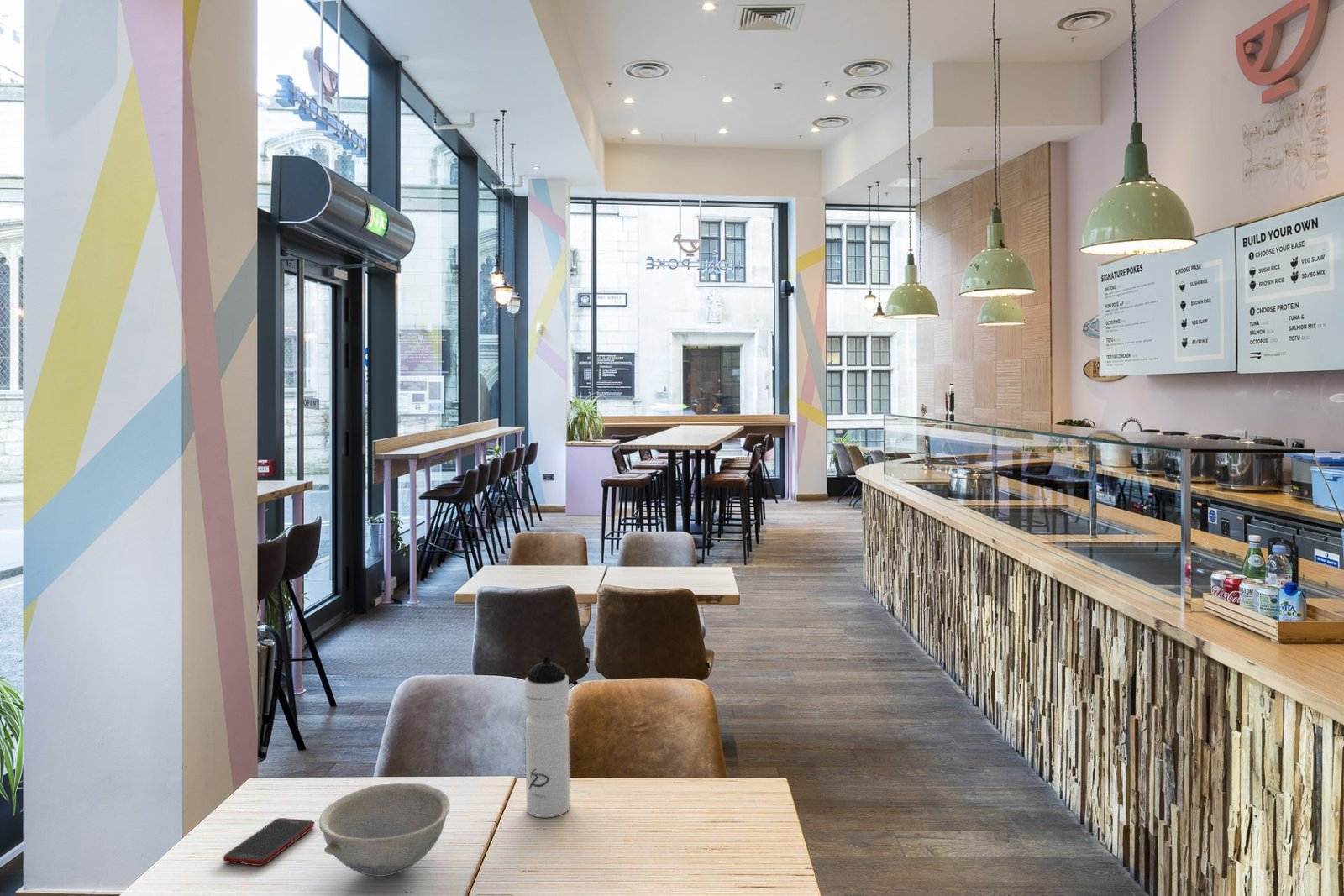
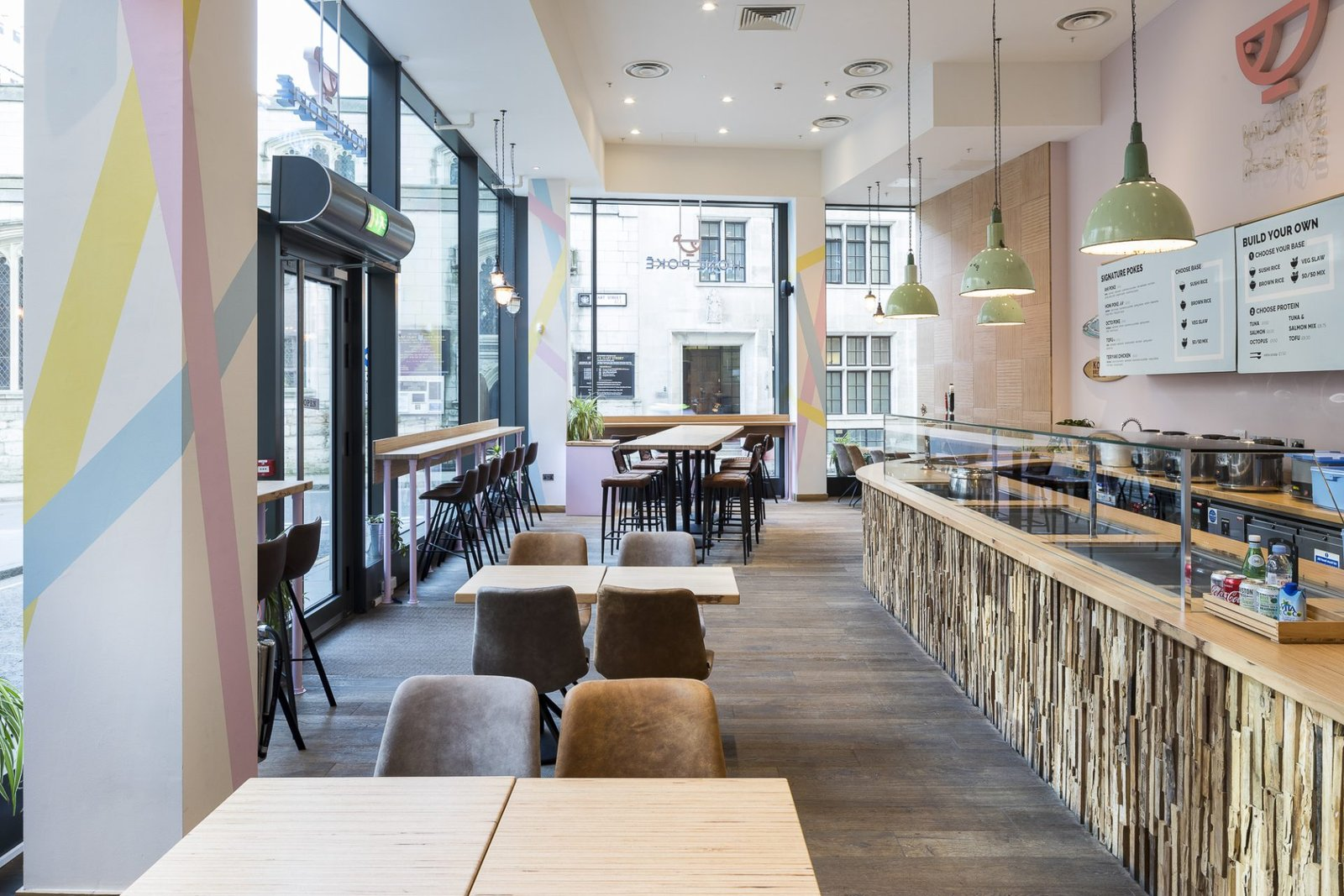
- bowl [318,783,450,877]
- cell phone [223,817,315,867]
- water bottle [524,656,570,818]
